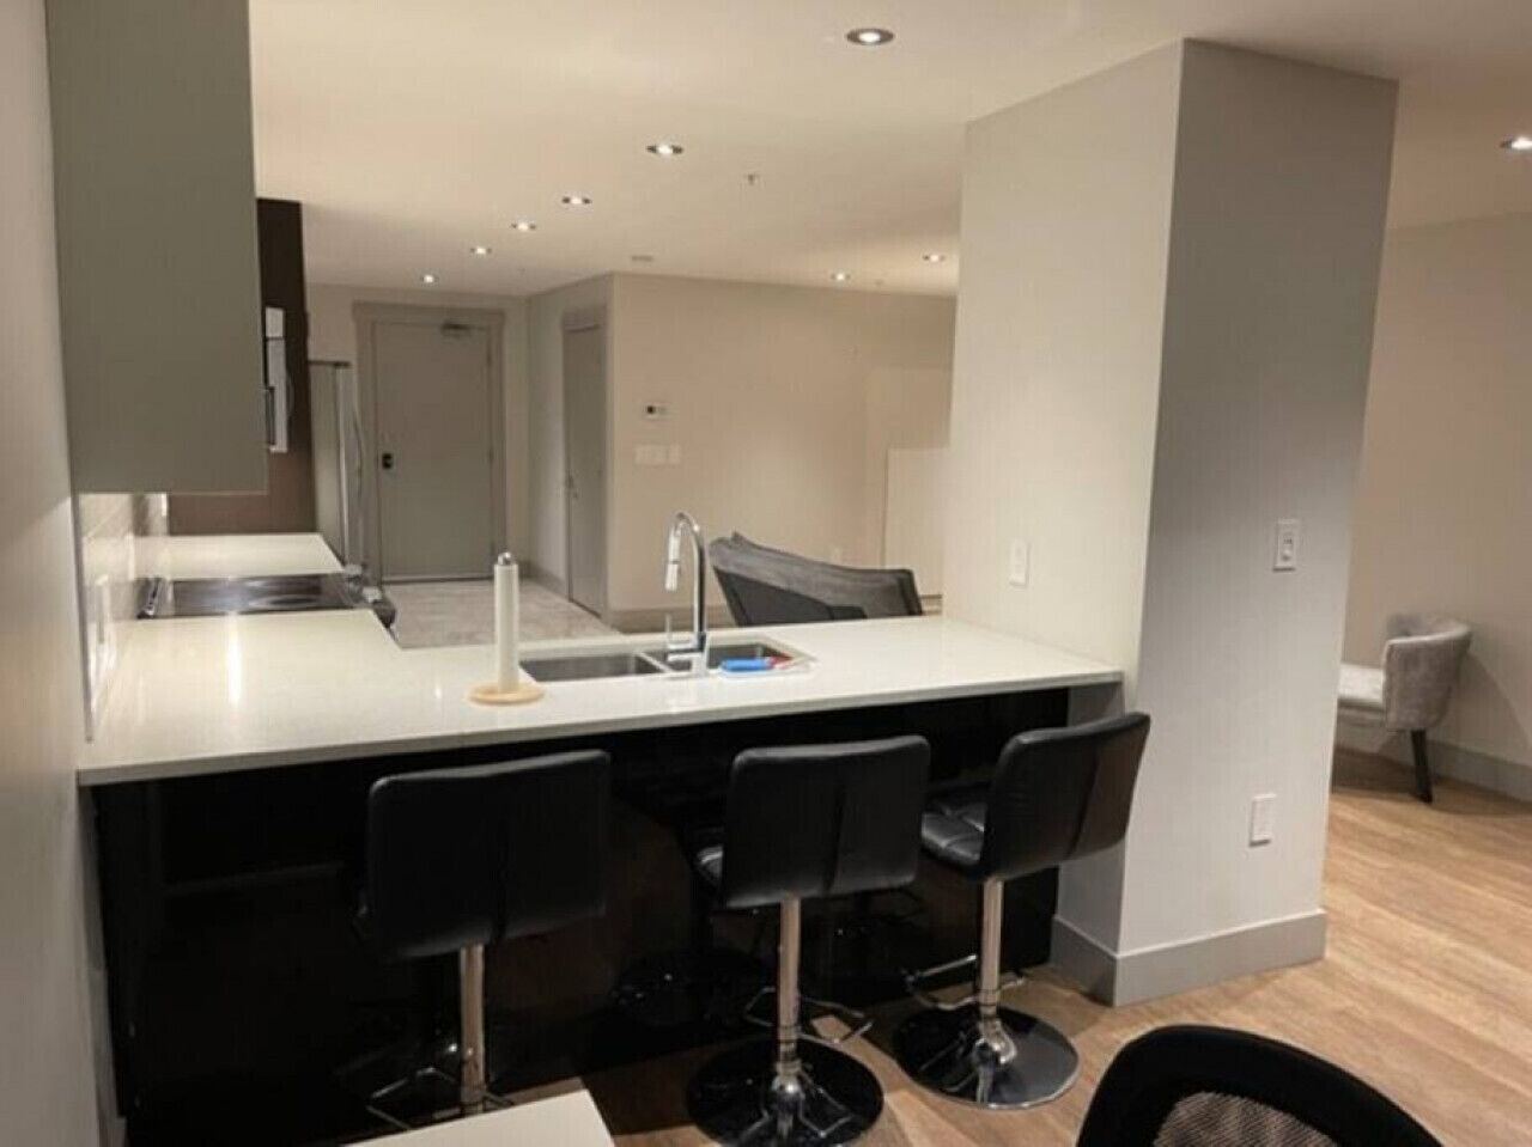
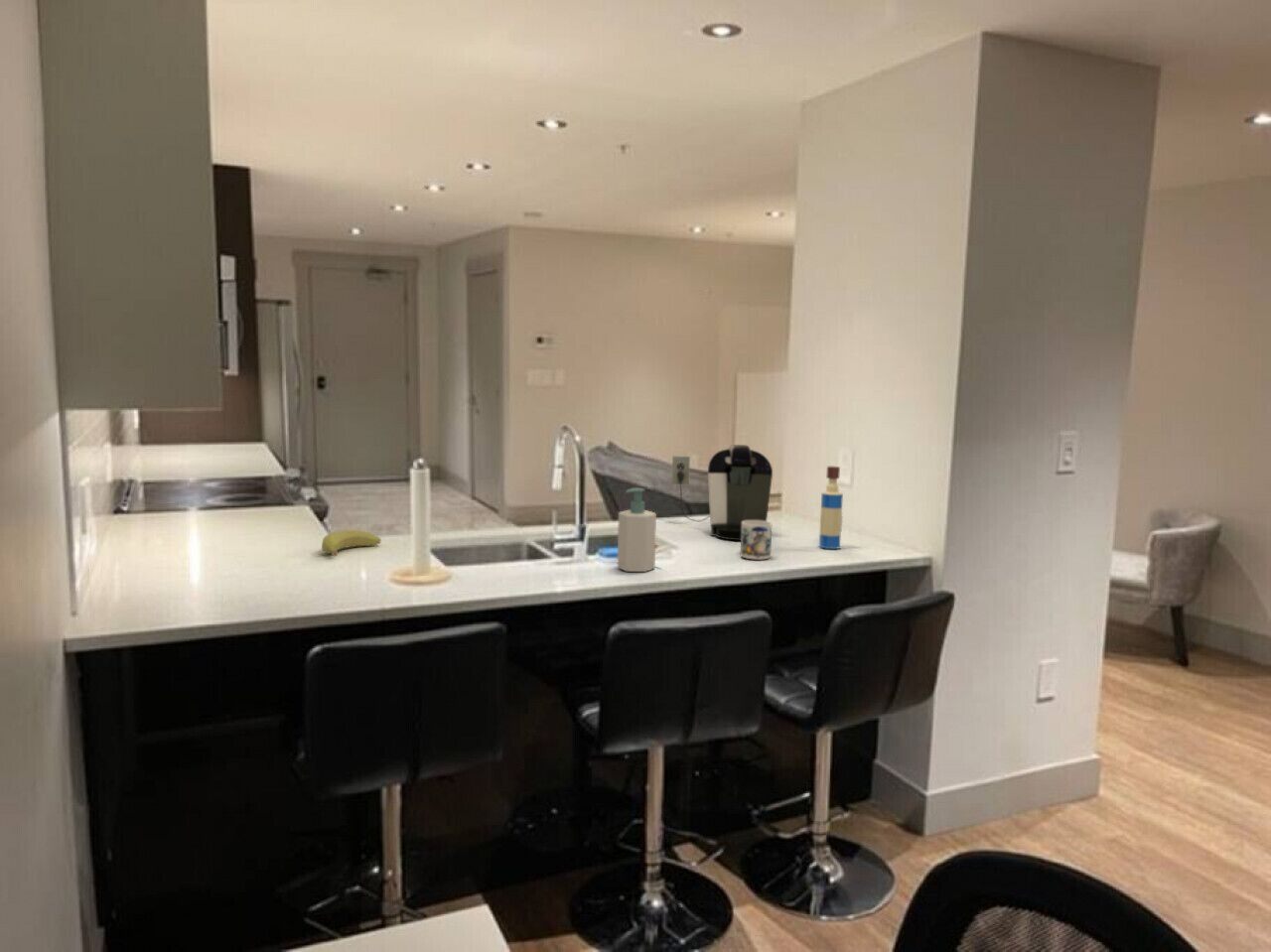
+ soap bottle [617,486,657,573]
+ tequila bottle [818,466,844,550]
+ mug [740,520,773,561]
+ coffee maker [671,444,774,541]
+ banana [321,529,382,558]
